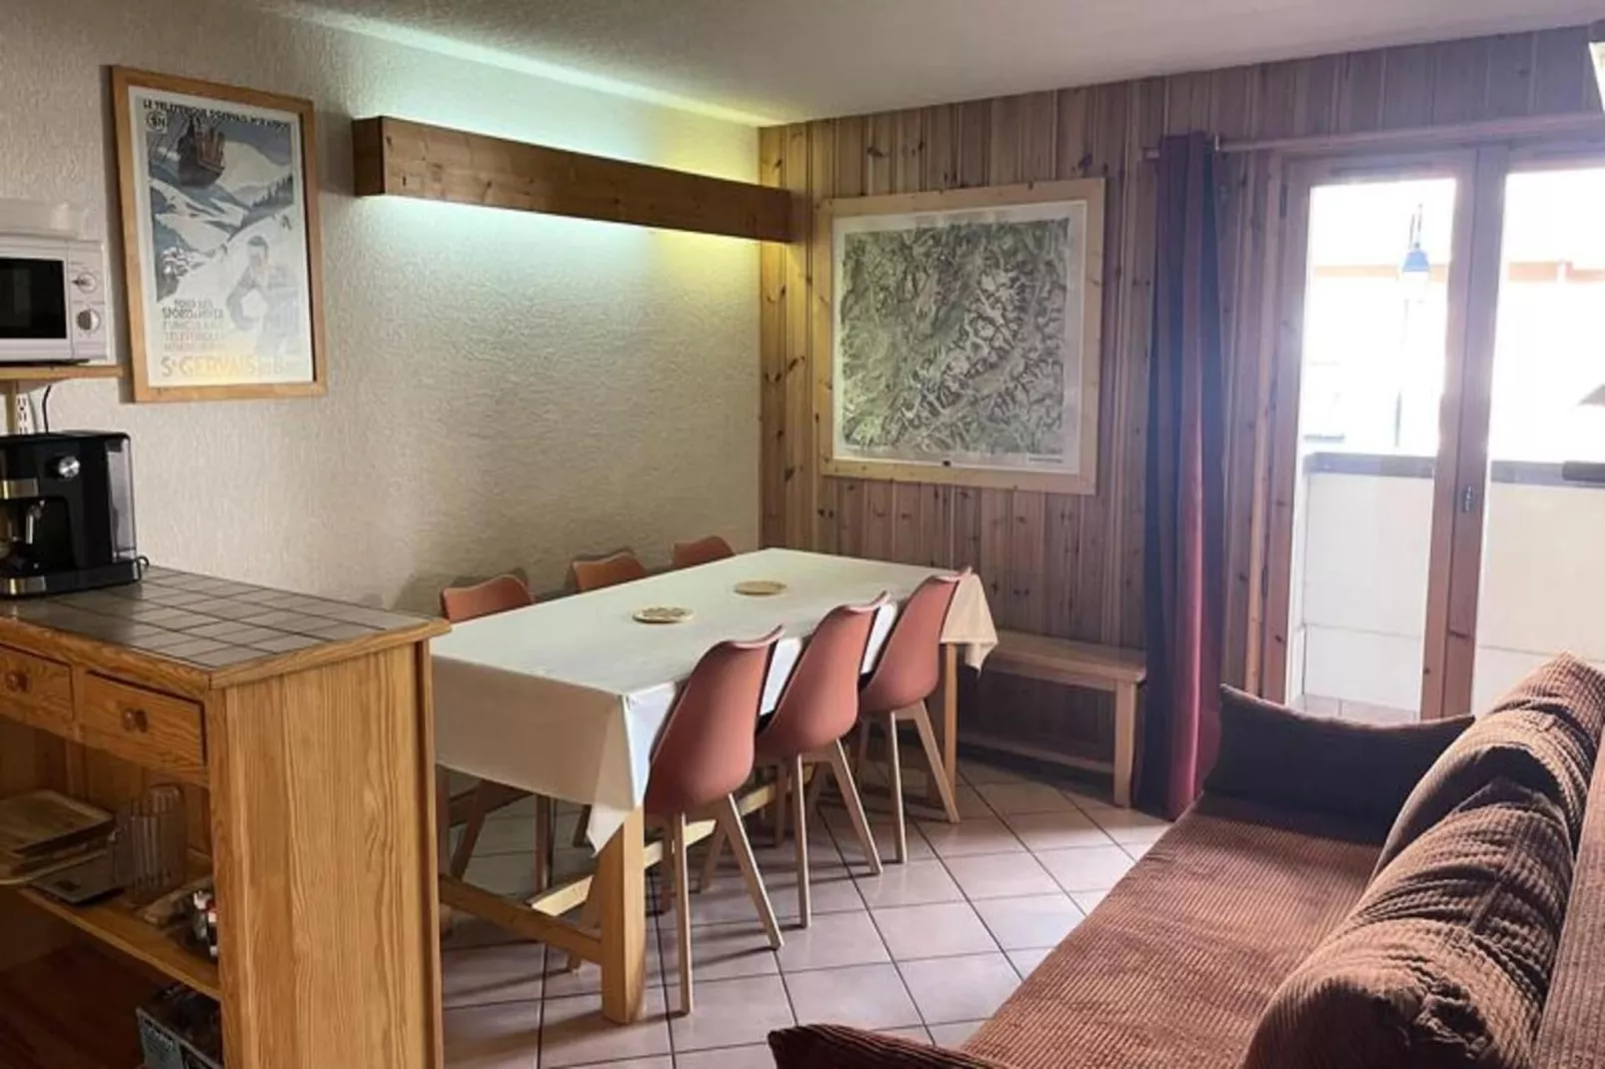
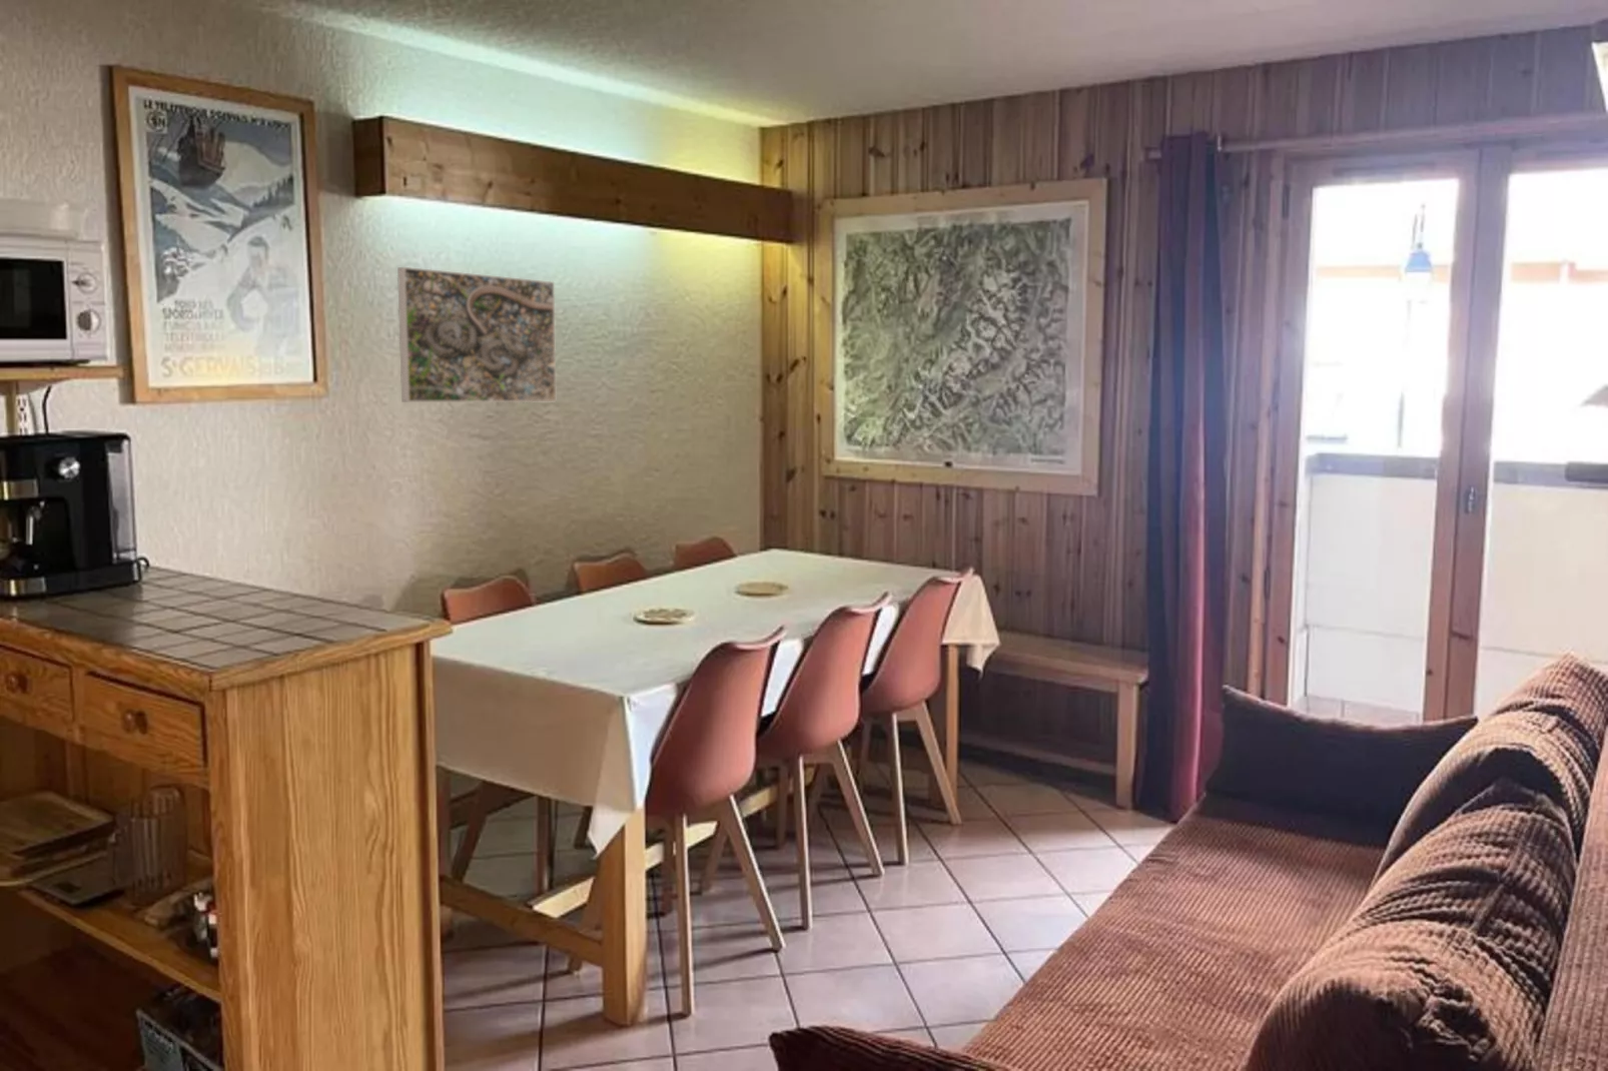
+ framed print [397,267,557,403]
